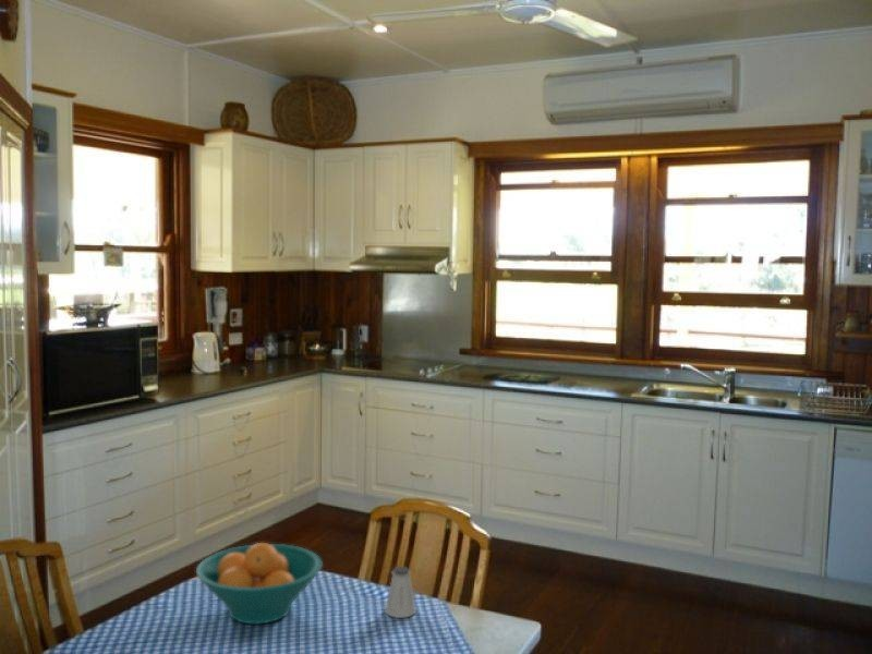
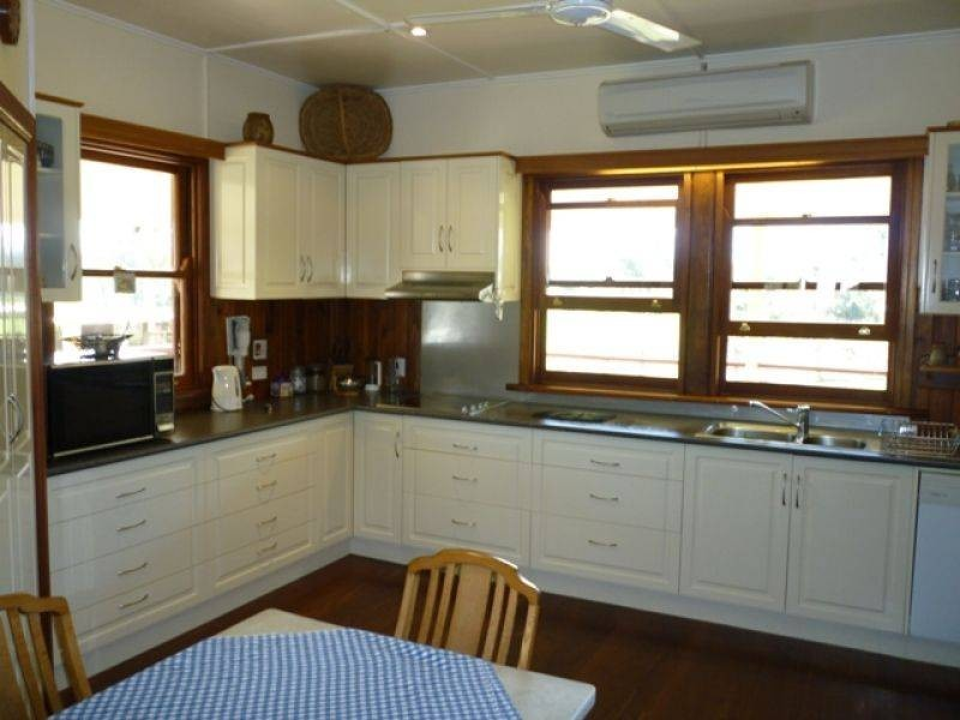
- saltshaker [384,566,417,619]
- fruit bowl [195,542,324,626]
